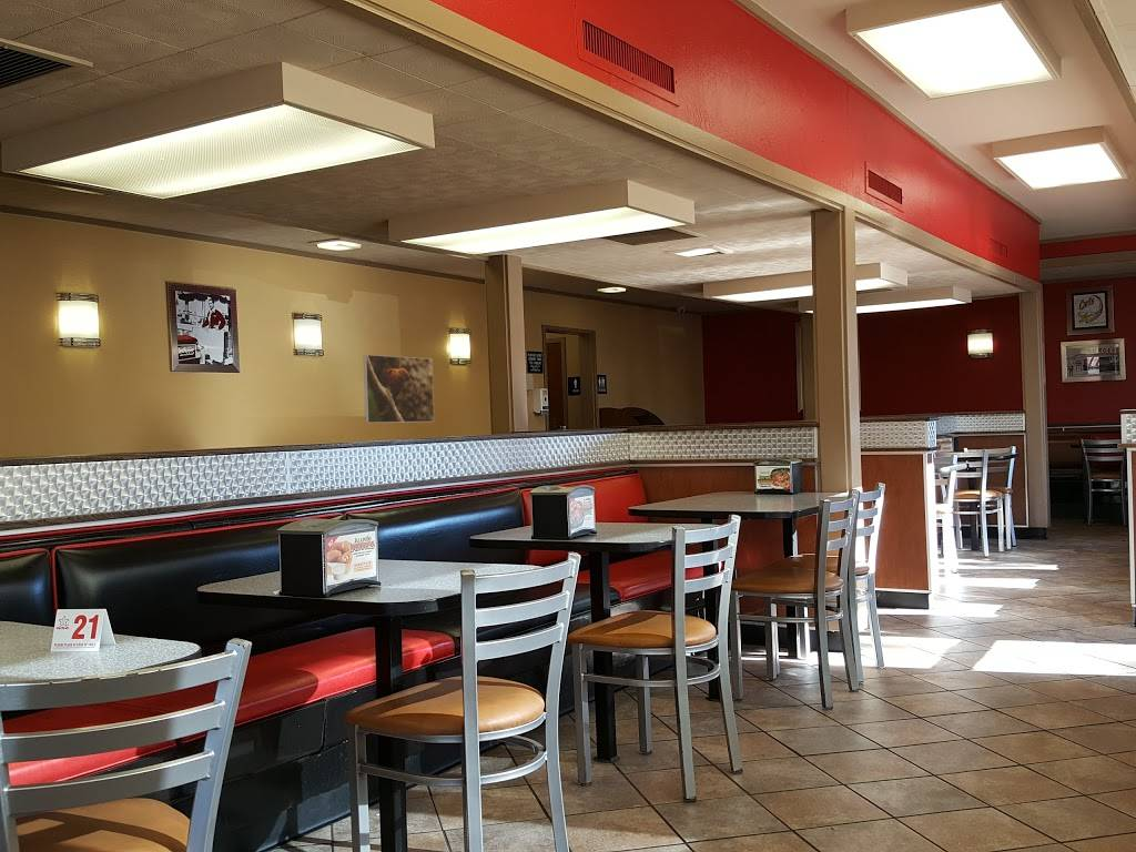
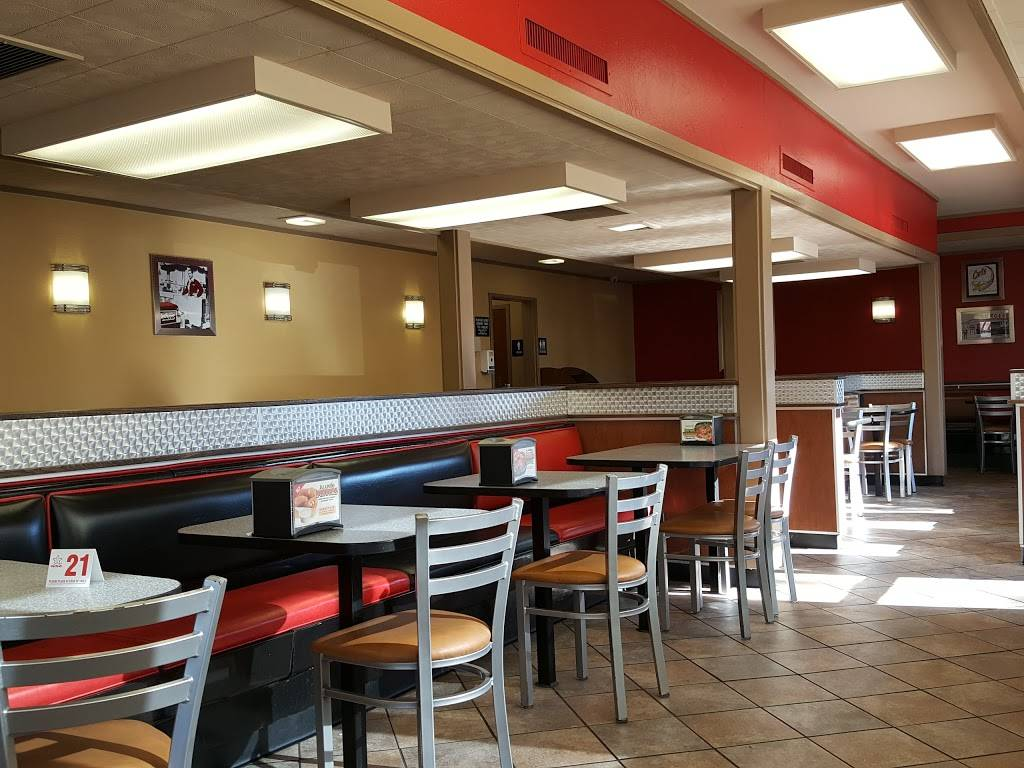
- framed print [363,354,435,424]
